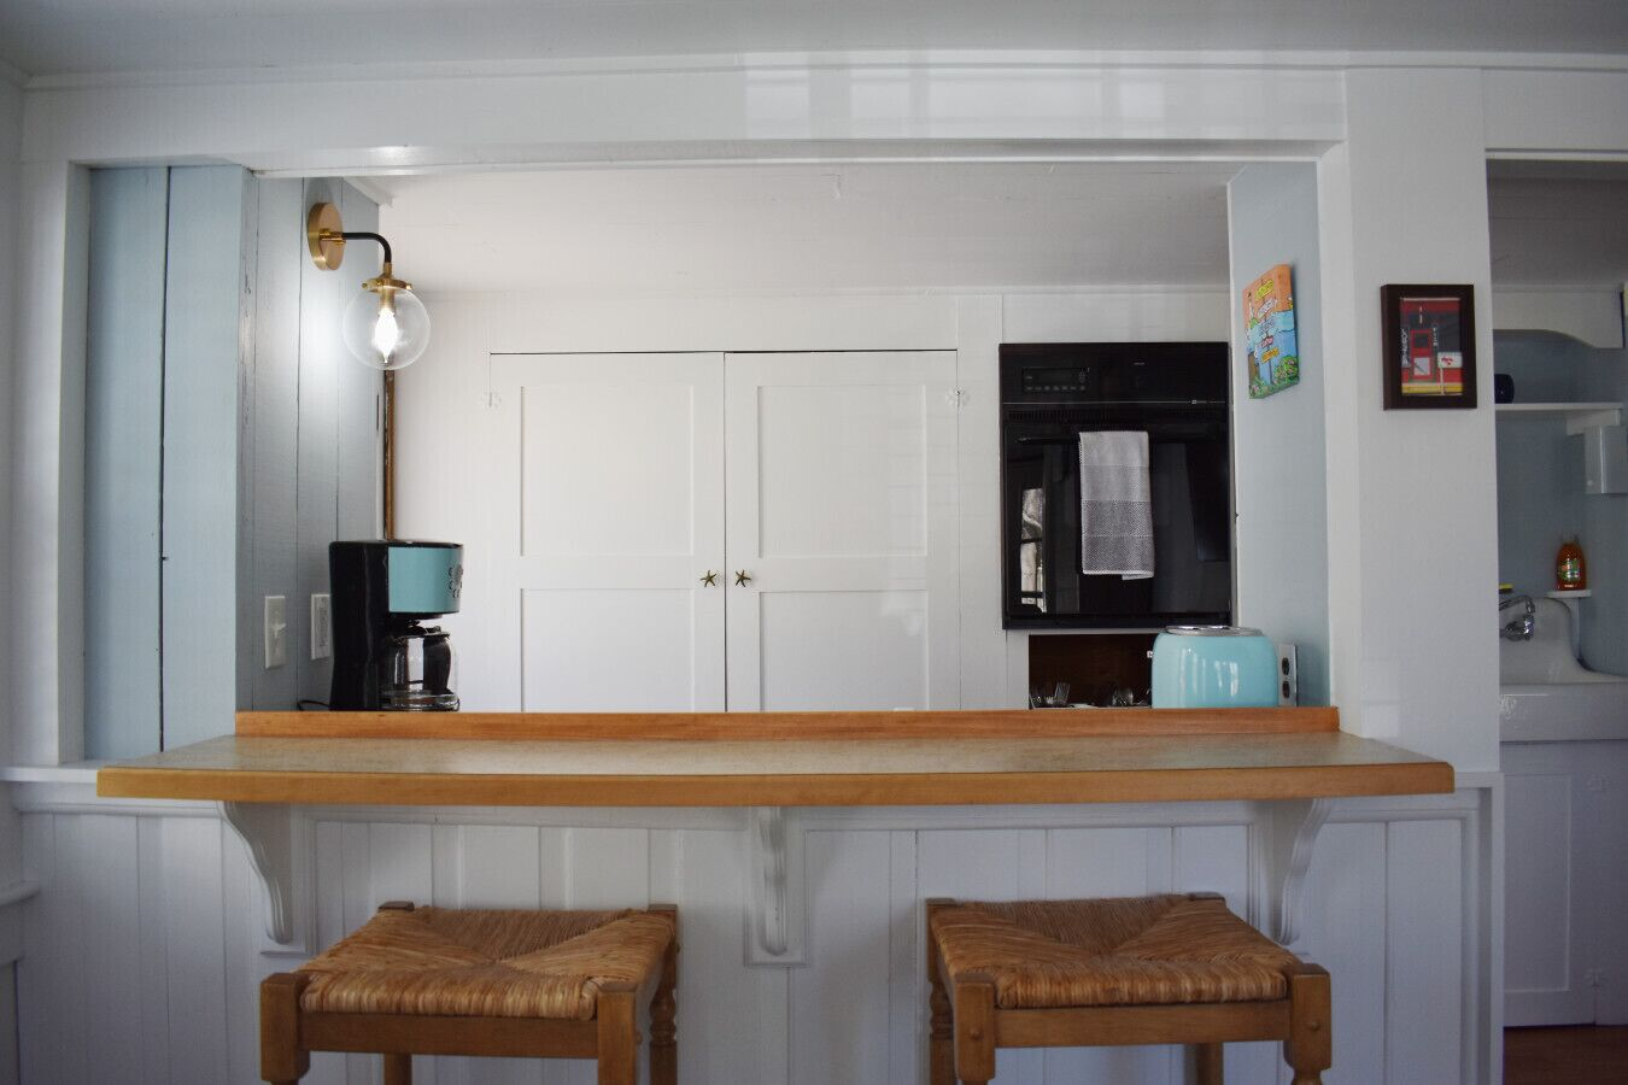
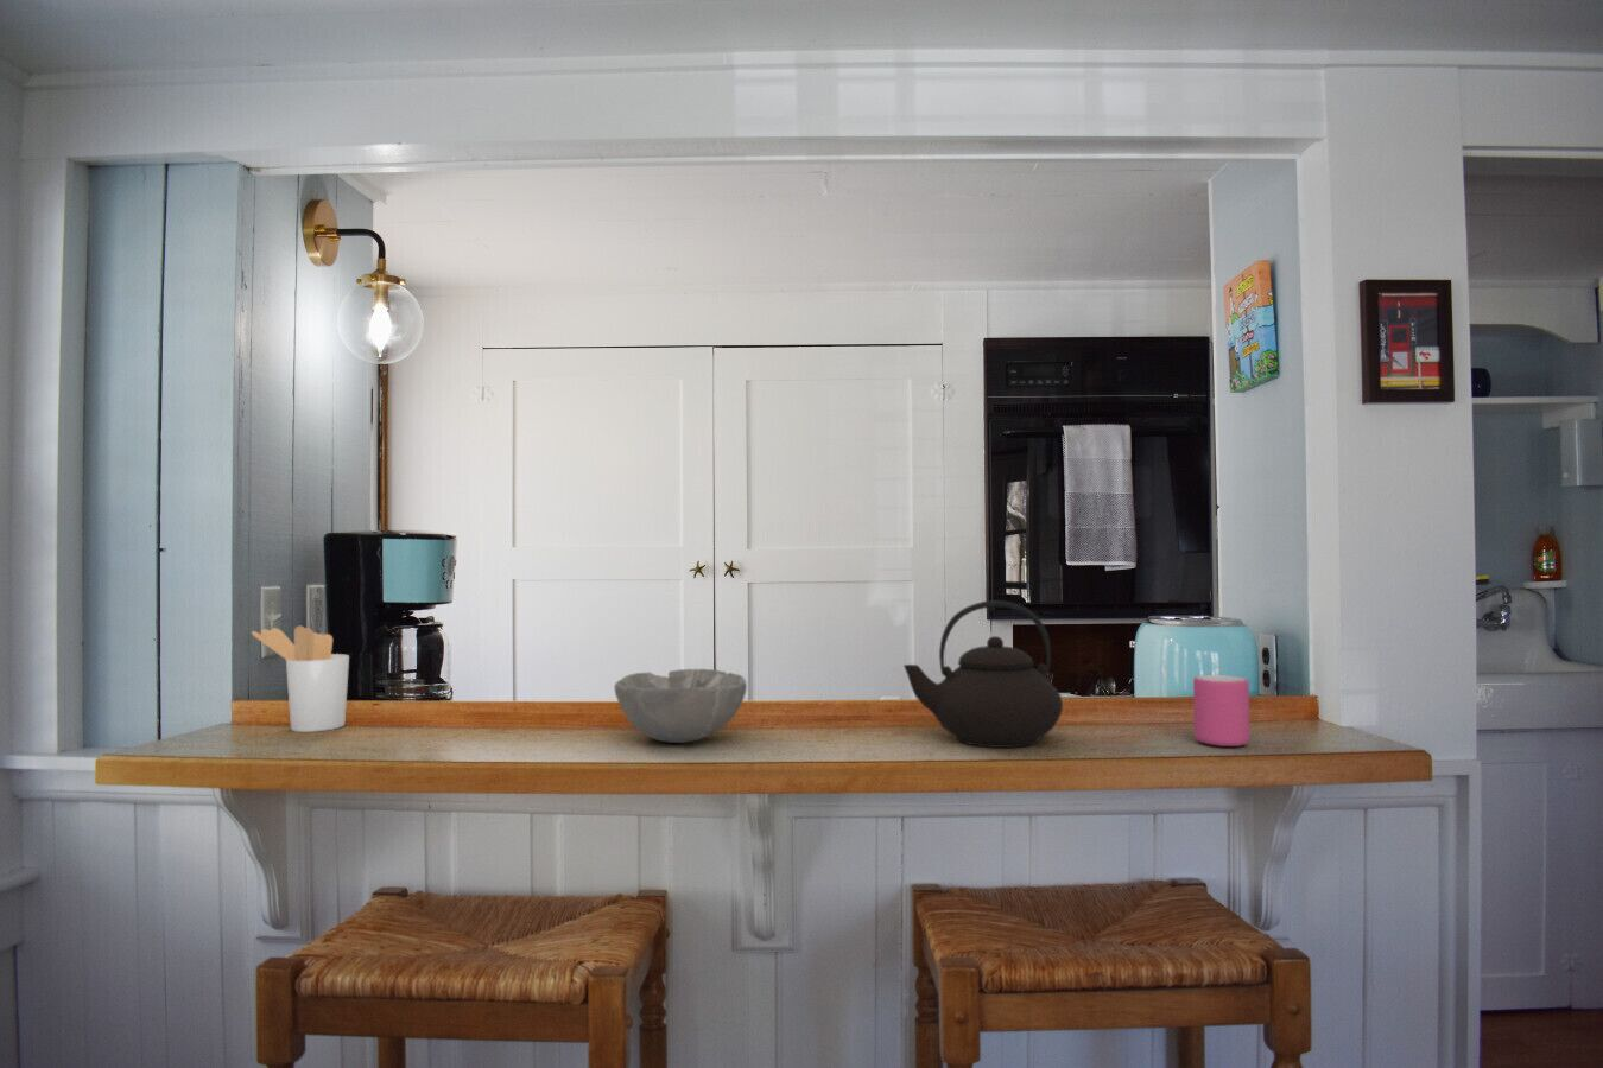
+ utensil holder [250,625,351,733]
+ bowl [614,668,748,744]
+ teapot [903,600,1064,749]
+ mug [1193,673,1250,747]
